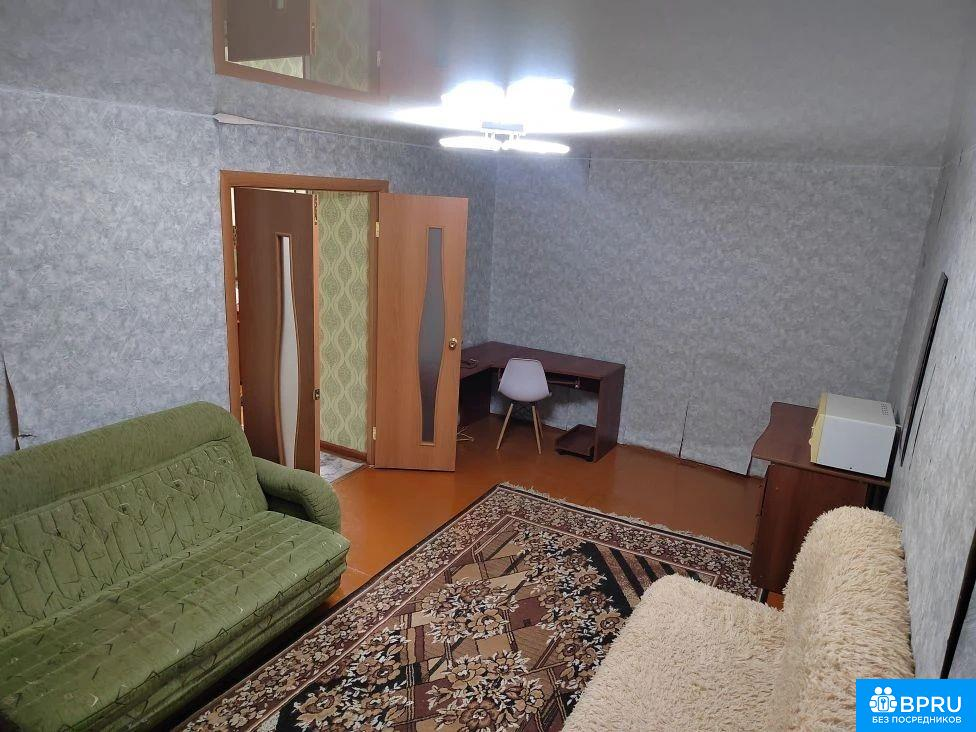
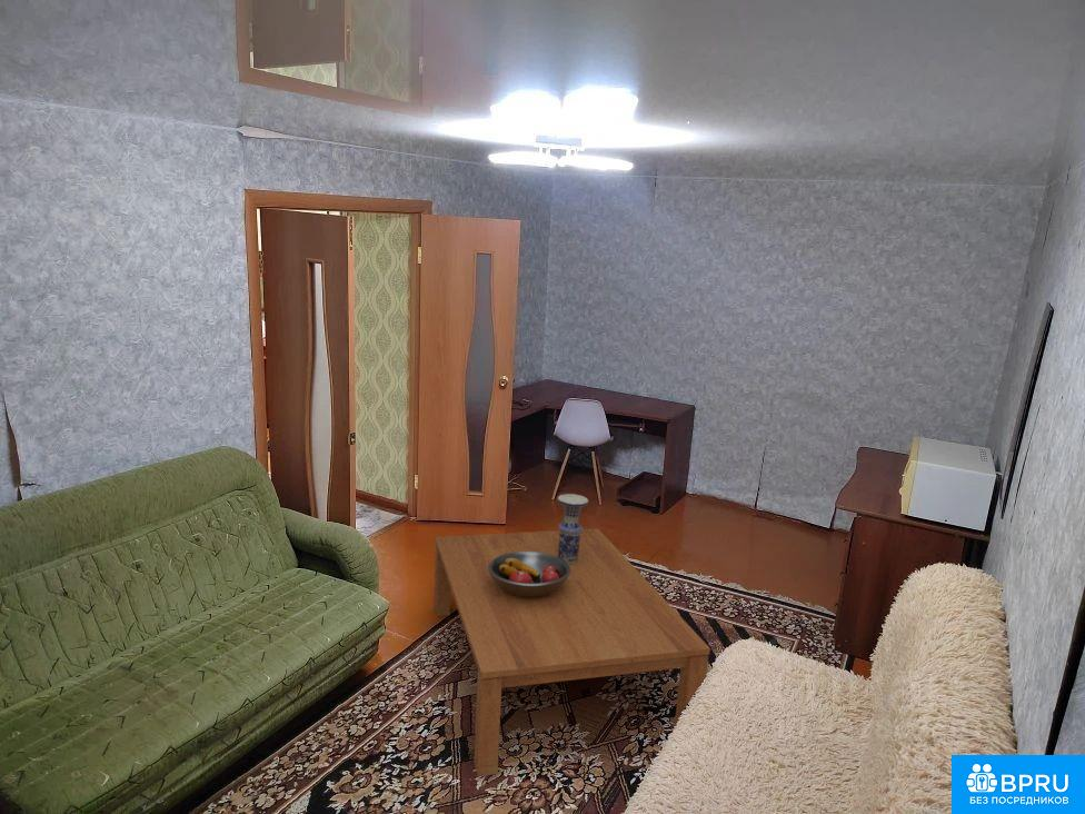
+ fruit bowl [488,552,571,597]
+ vase [557,493,589,564]
+ coffee table [432,527,711,777]
